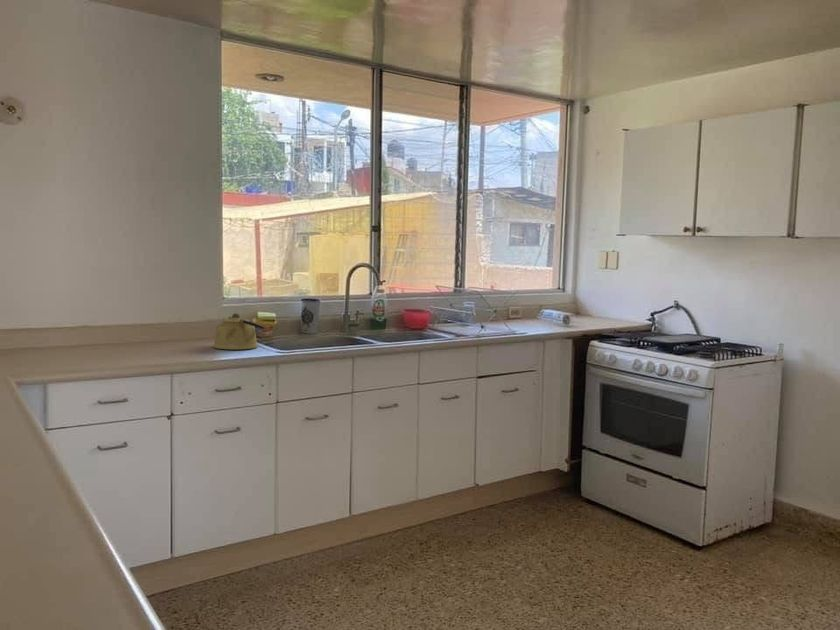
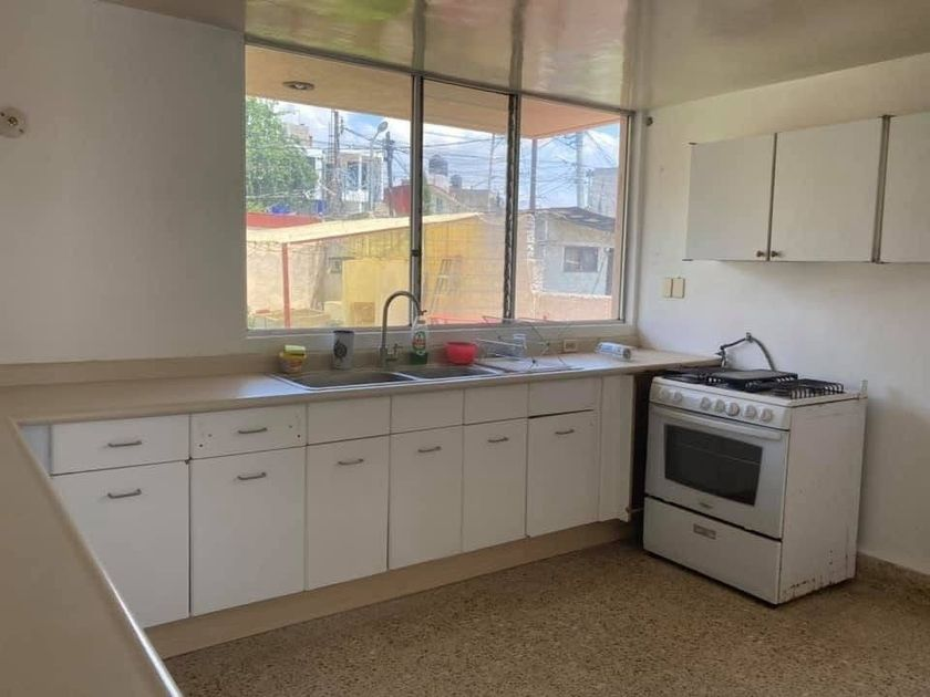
- kettle [212,312,265,350]
